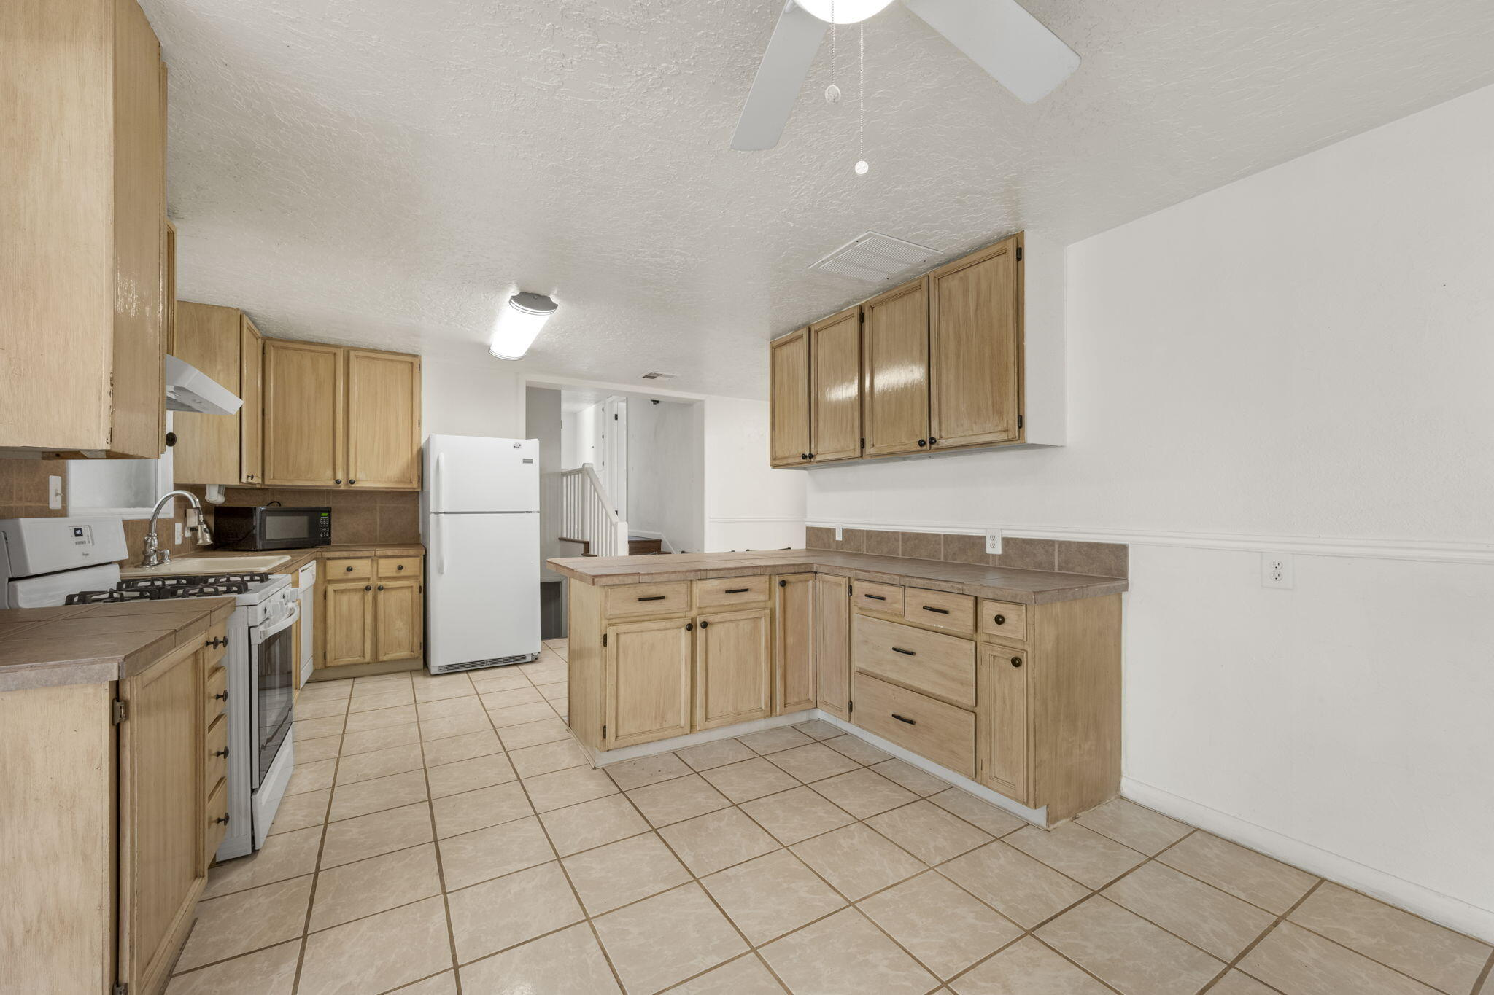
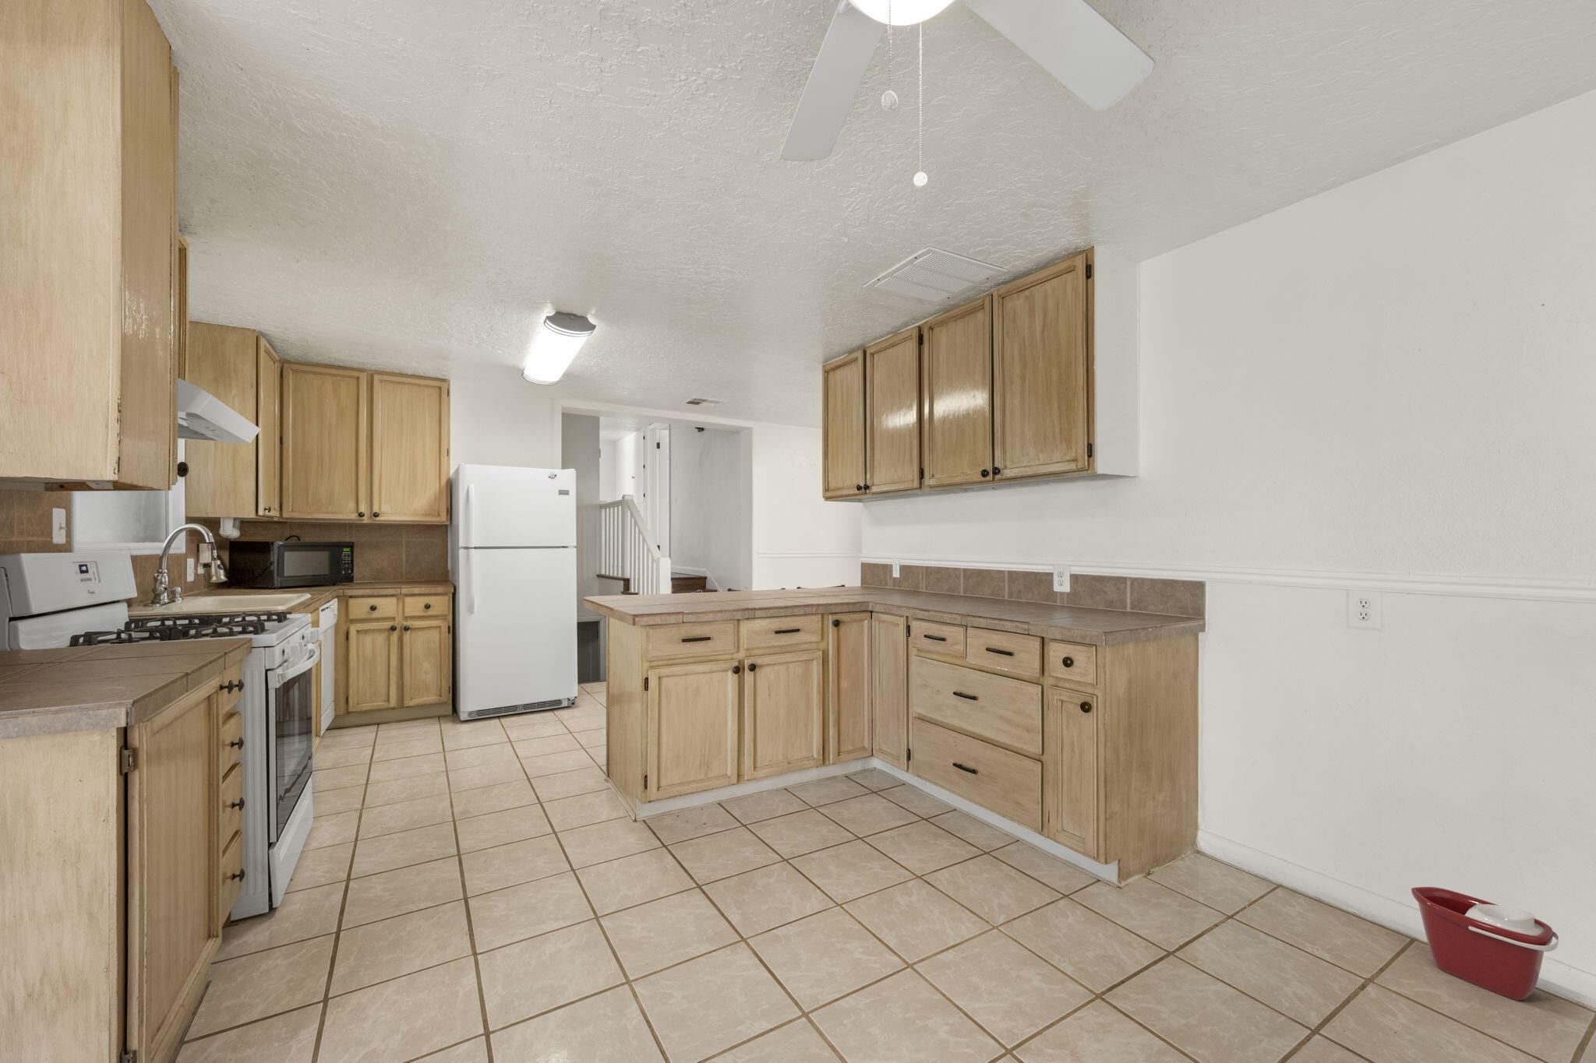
+ bucket [1411,886,1559,1001]
